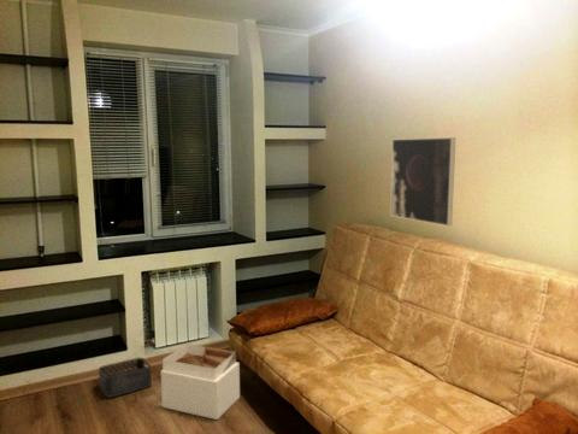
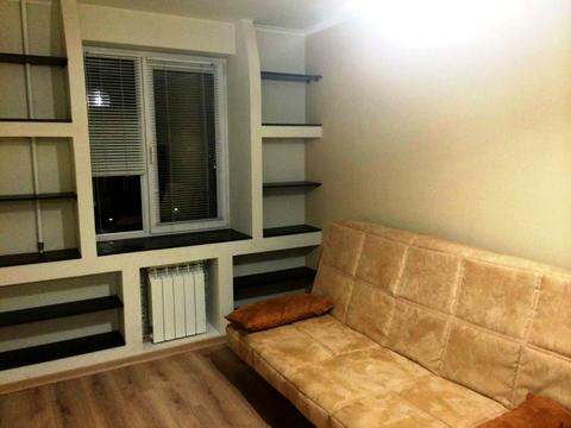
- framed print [389,136,456,227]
- storage bin [98,357,153,399]
- stool [160,342,241,421]
